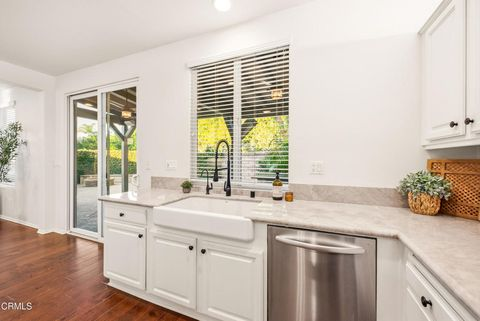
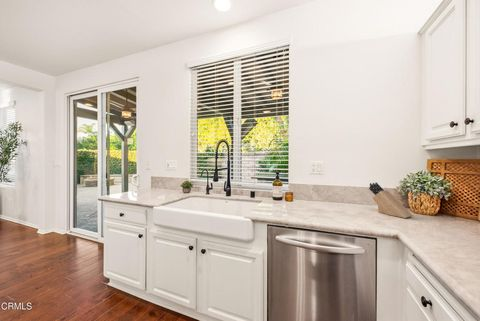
+ knife block [368,181,414,219]
